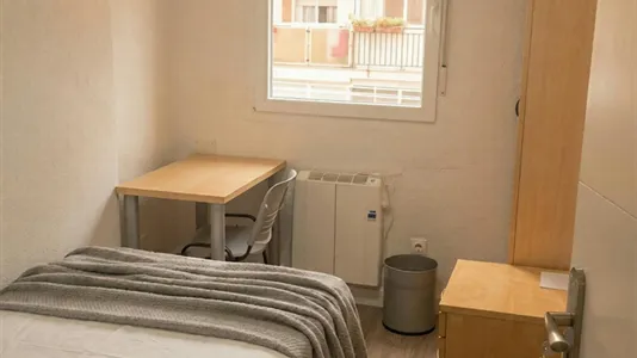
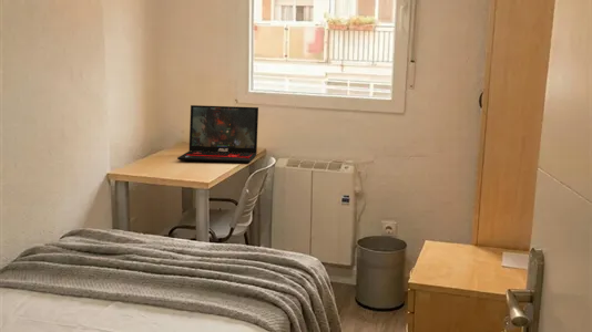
+ laptop [176,104,259,164]
